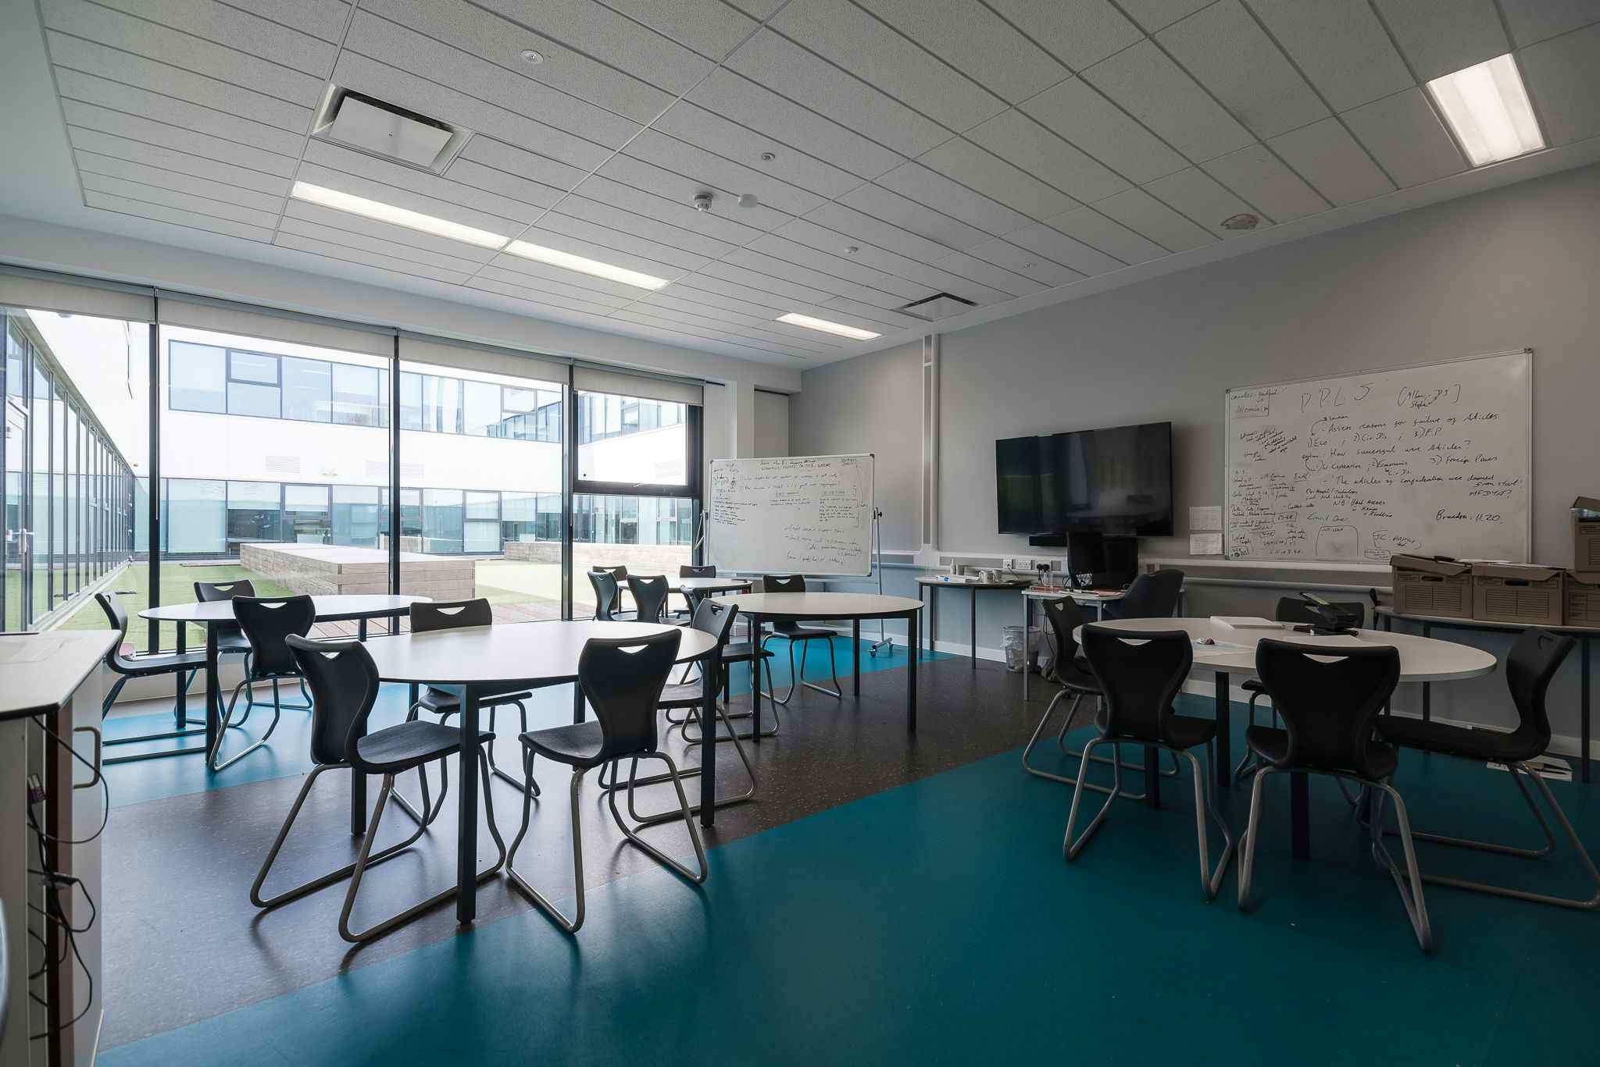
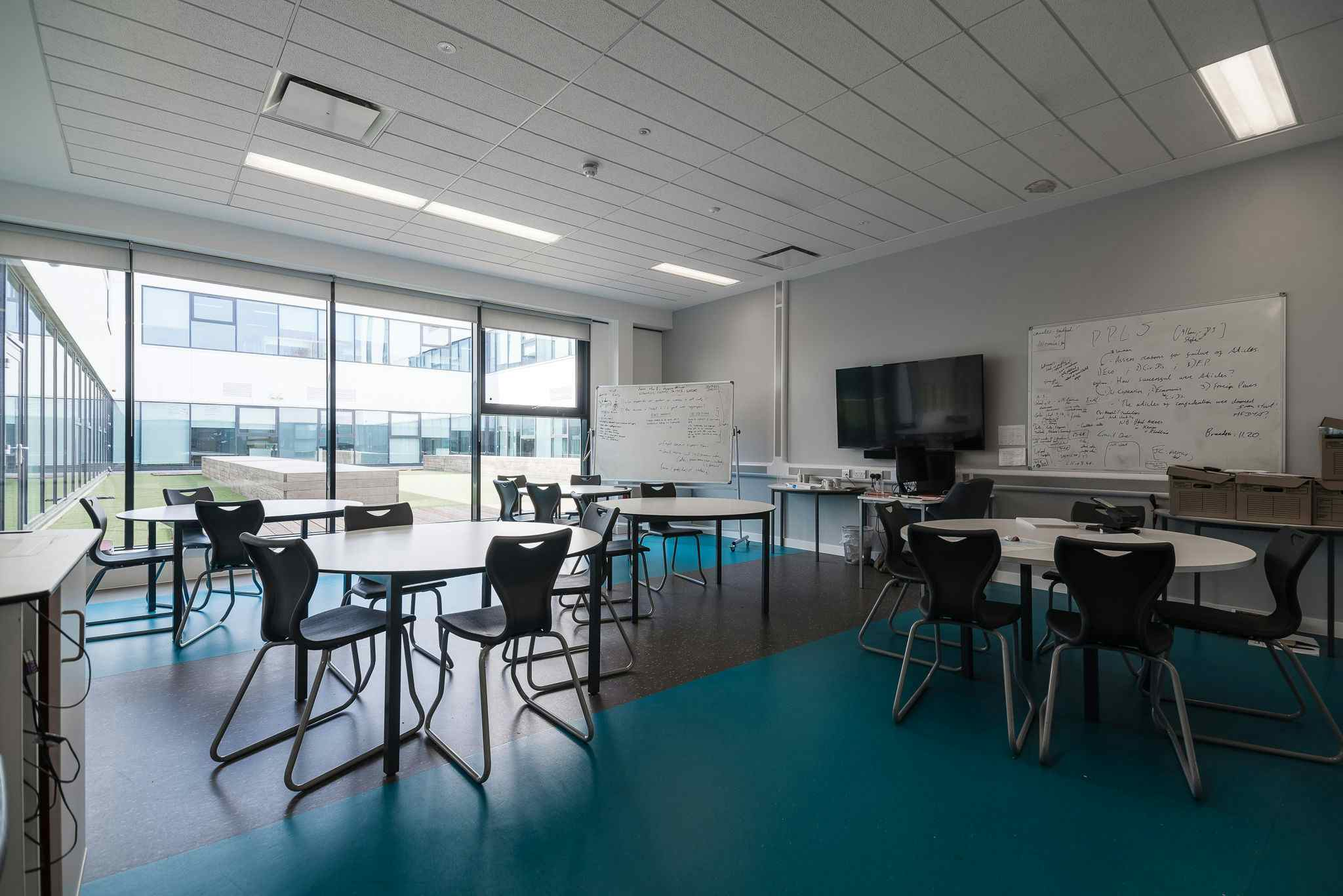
- smoke detector [737,193,759,208]
